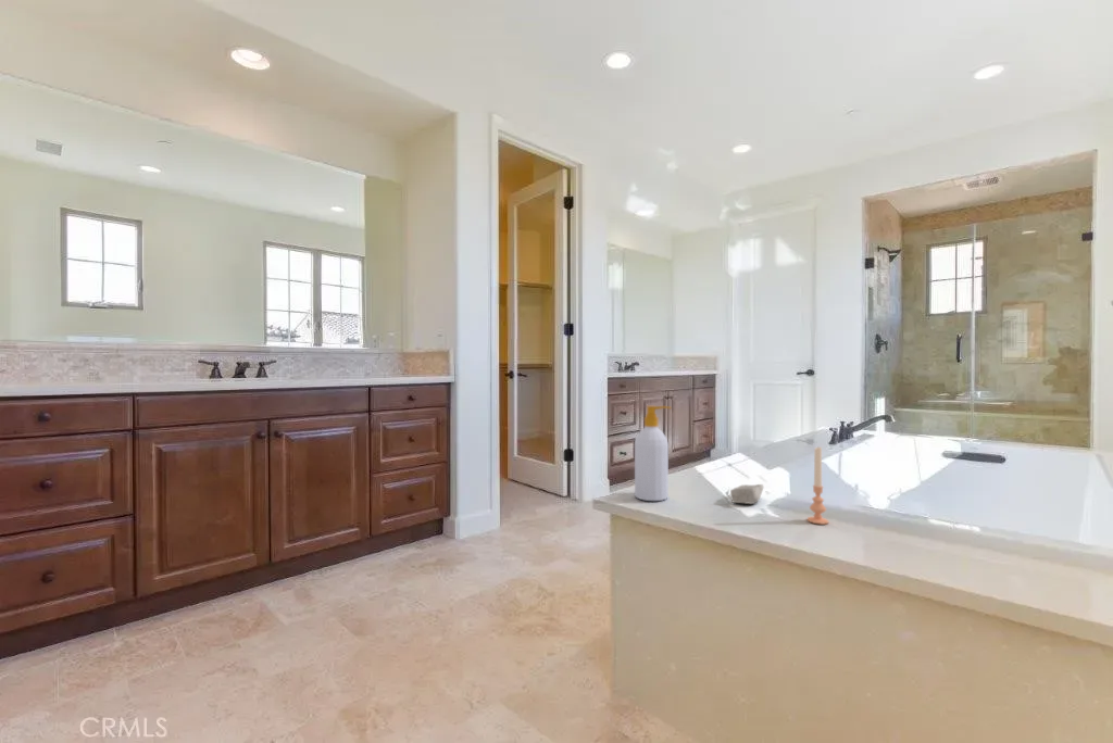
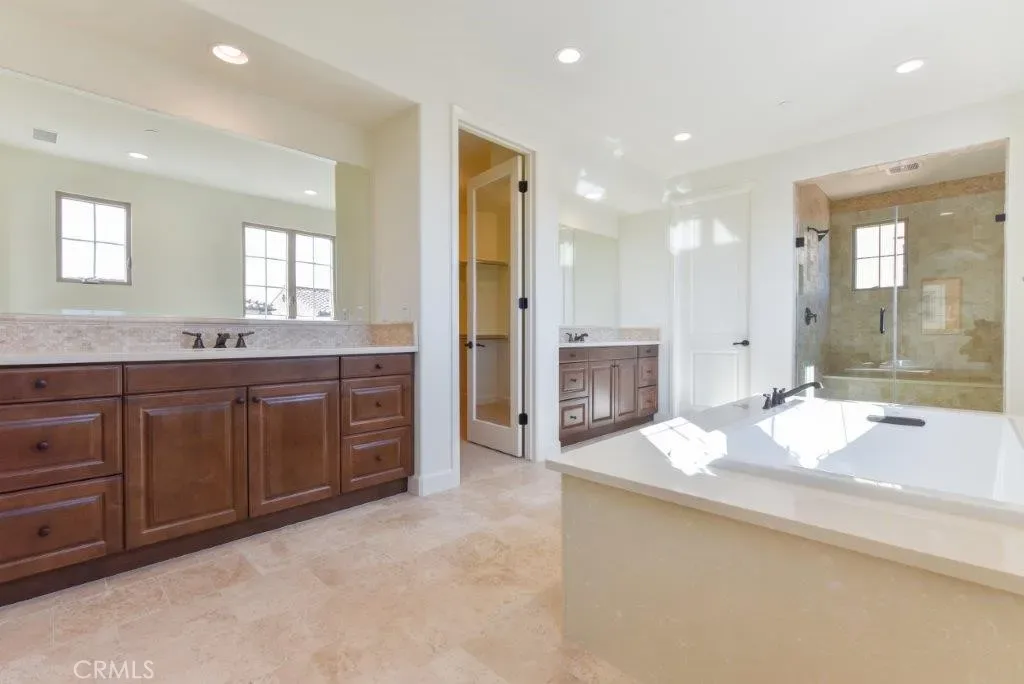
- soap bar [729,483,764,505]
- candle [806,445,829,526]
- soap bottle [634,405,672,502]
